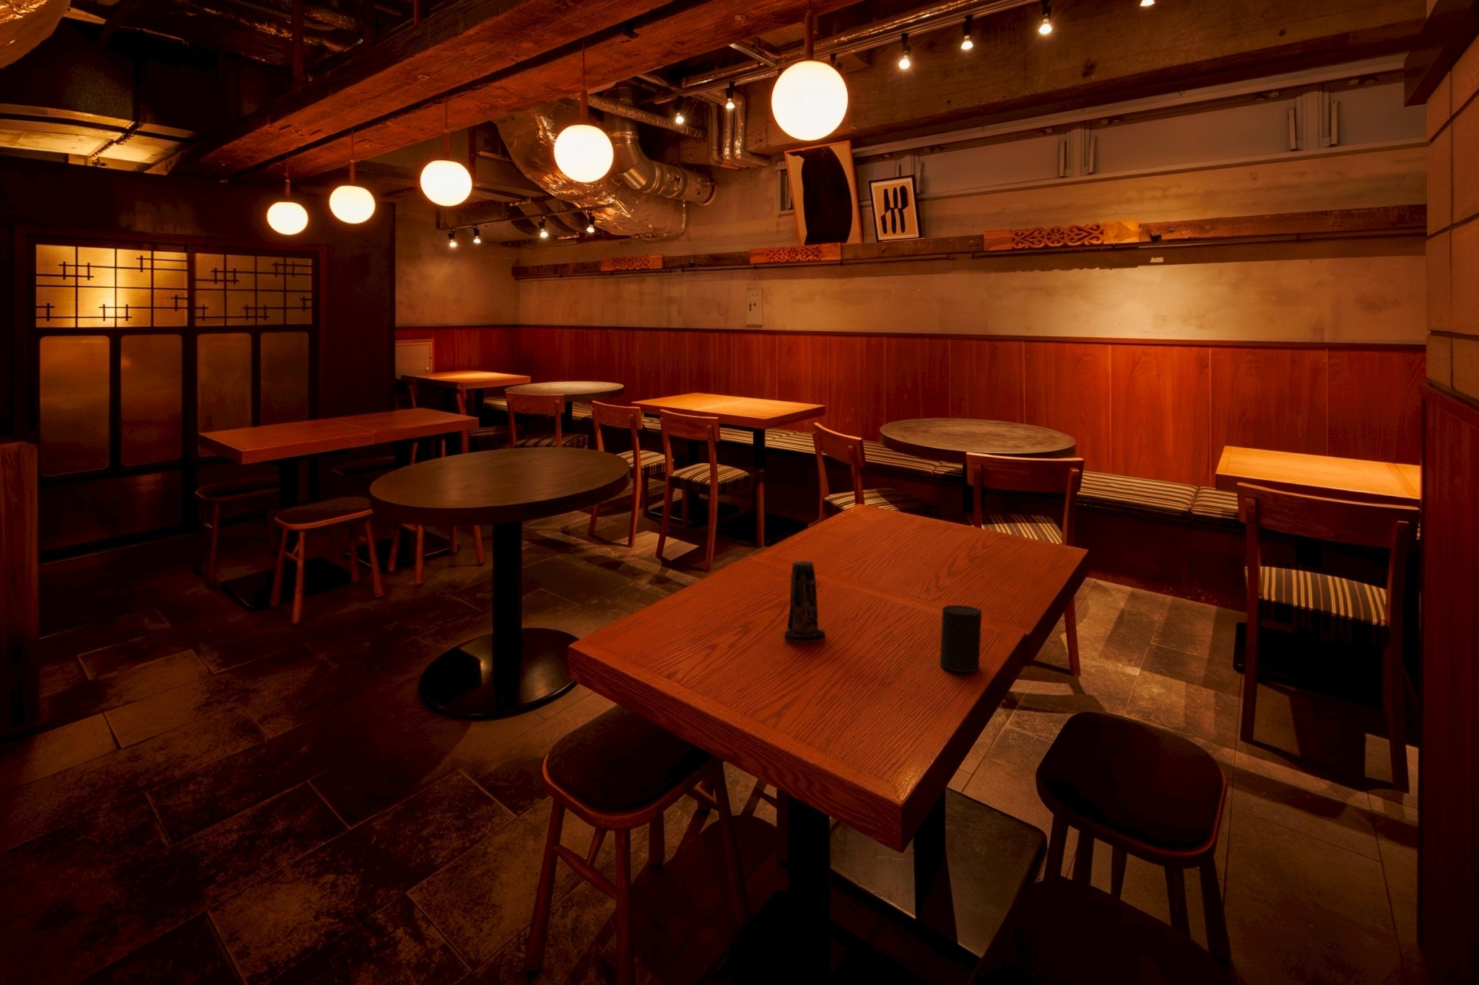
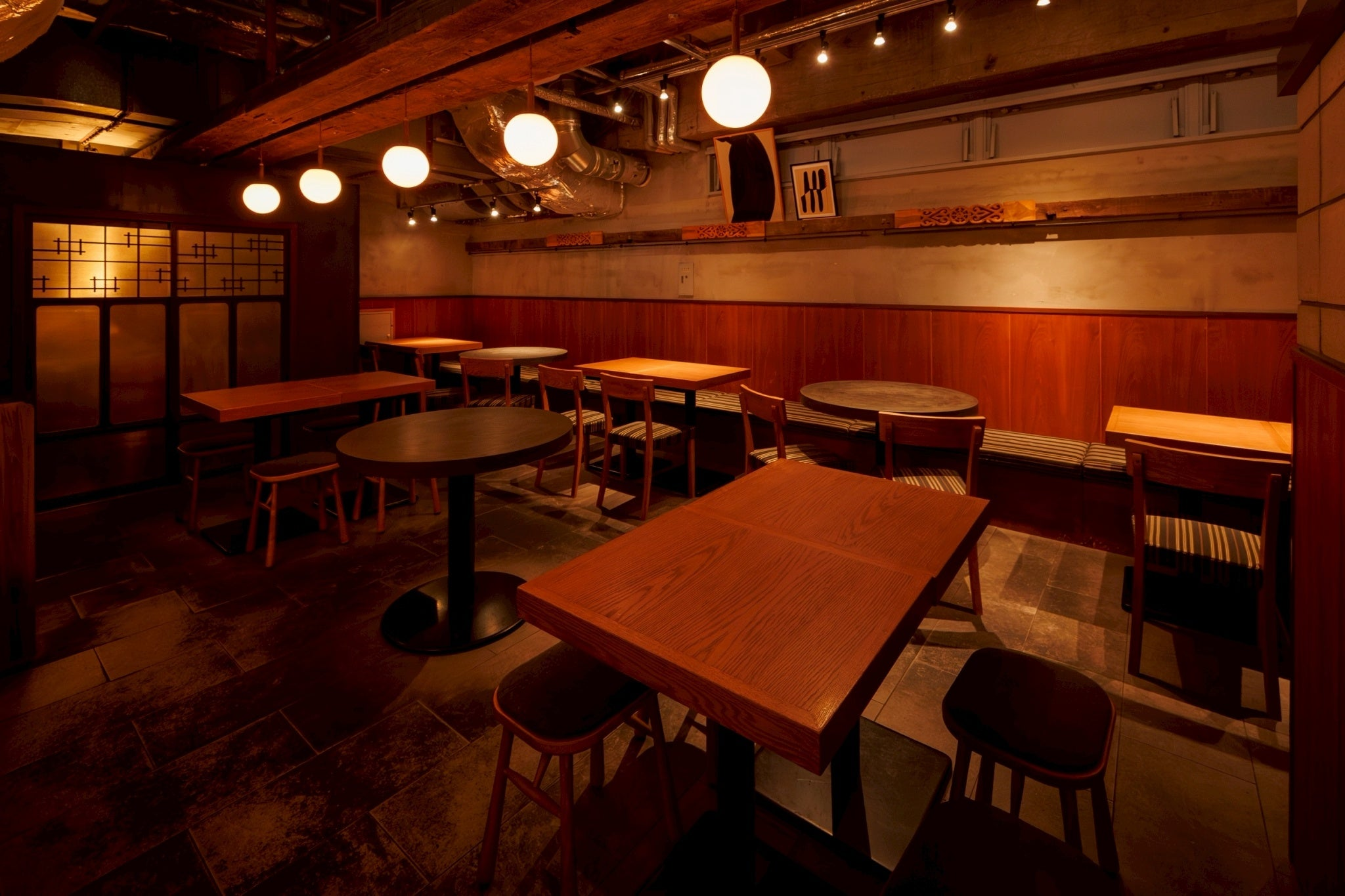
- cup [939,605,983,673]
- candle [784,561,826,643]
